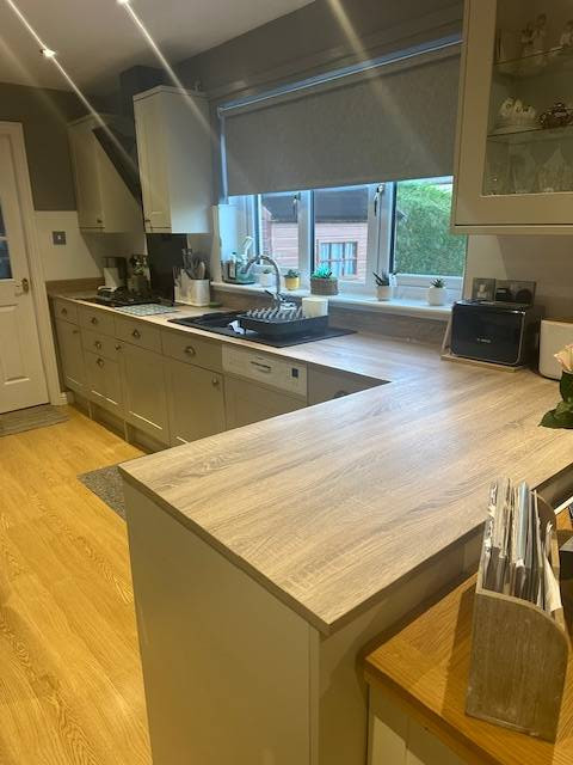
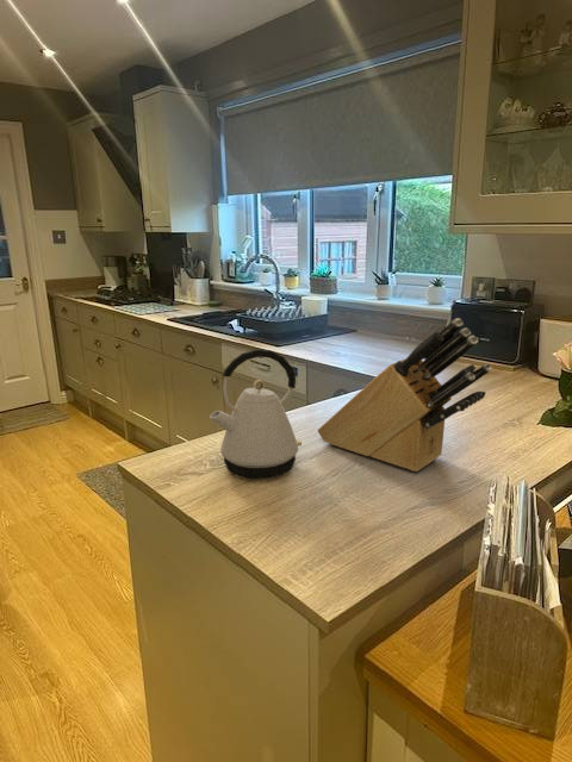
+ kettle [209,348,303,481]
+ knife block [317,317,493,473]
